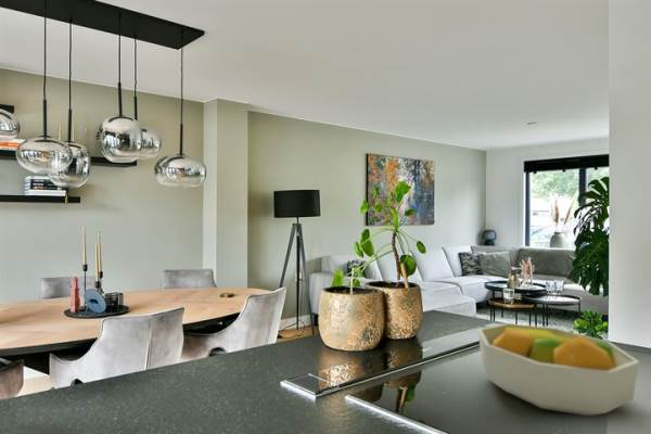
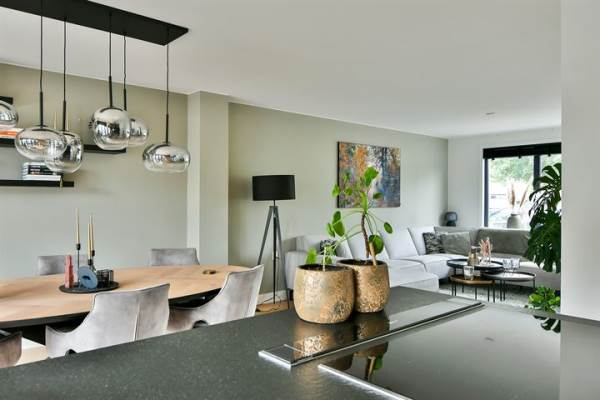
- fruit bowl [477,322,641,417]
